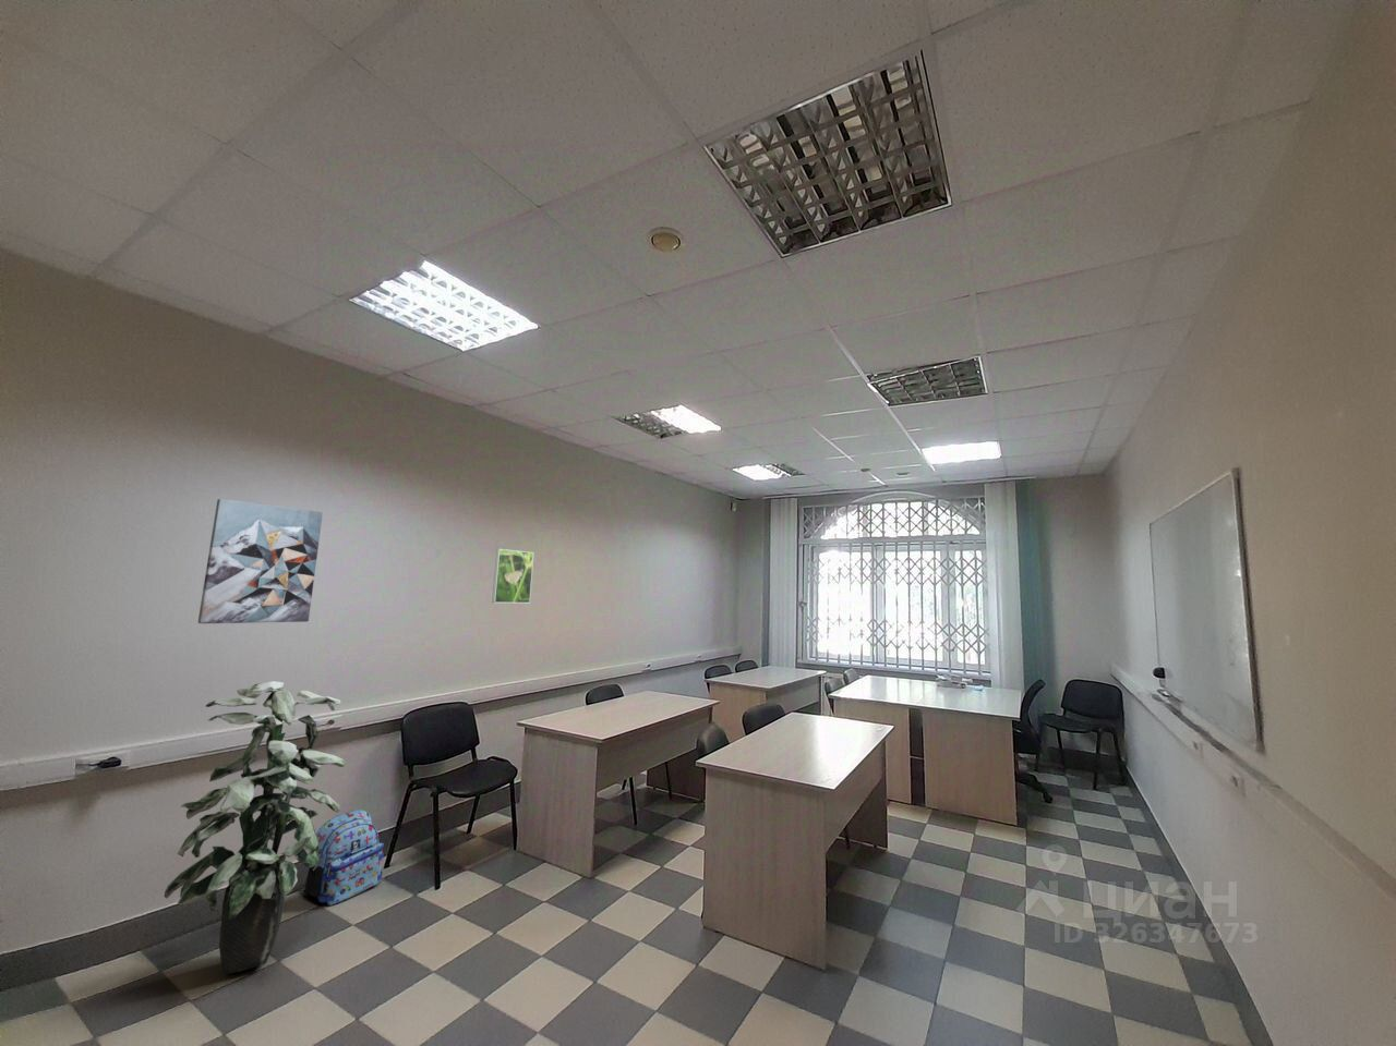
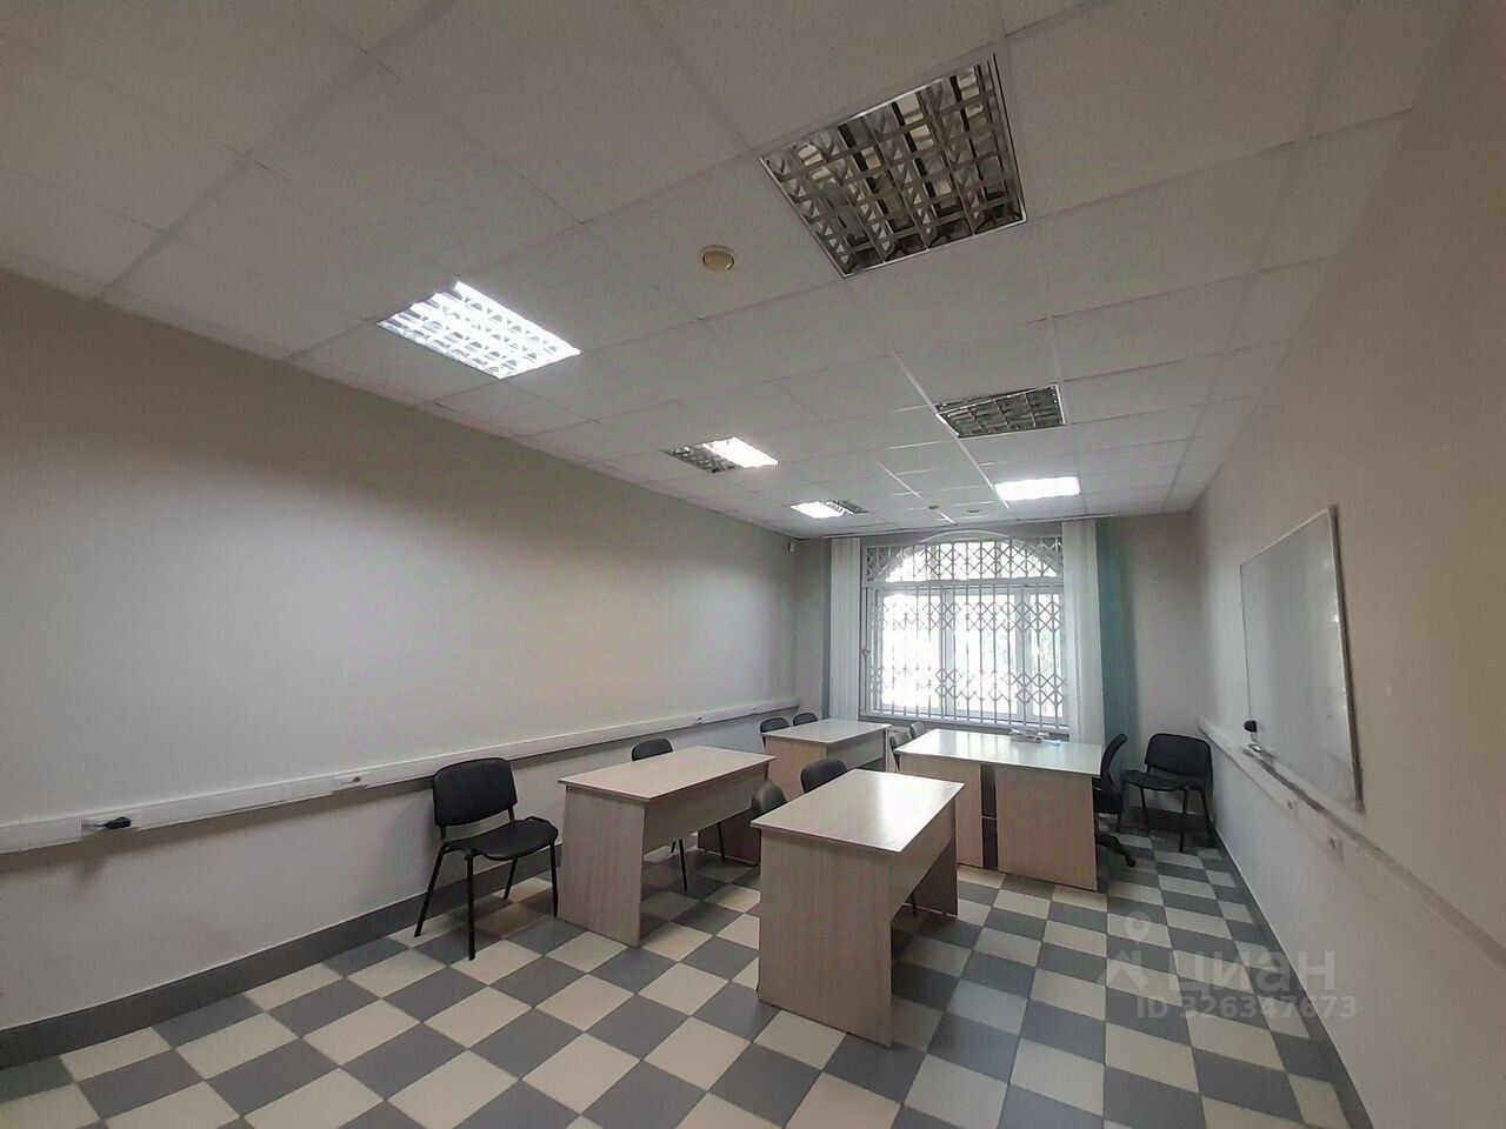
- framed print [490,548,534,603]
- backpack [302,810,385,906]
- wall art [198,498,324,624]
- indoor plant [164,680,346,976]
